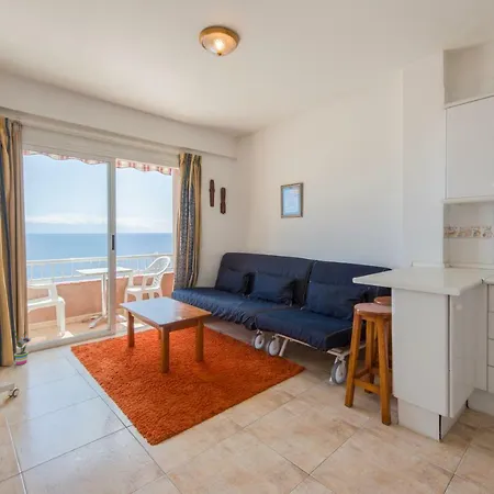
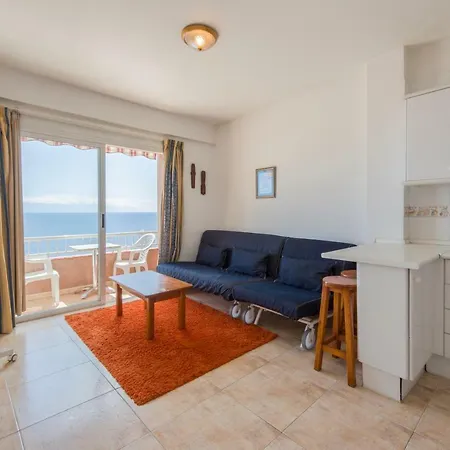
- potted plant [12,328,33,366]
